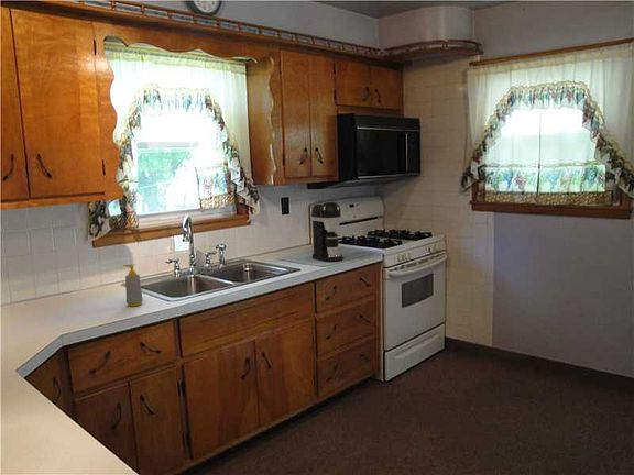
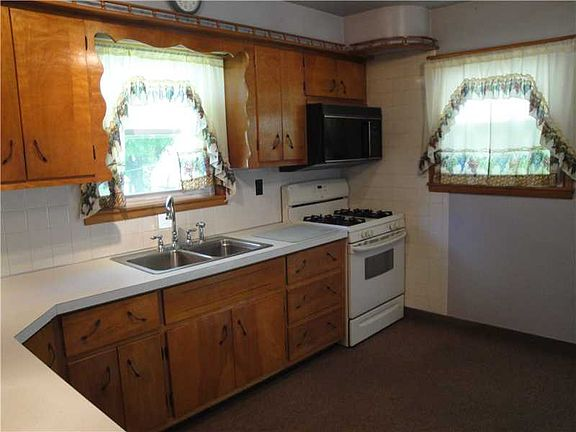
- soap bottle [122,263,144,308]
- coffee maker [310,200,345,263]
